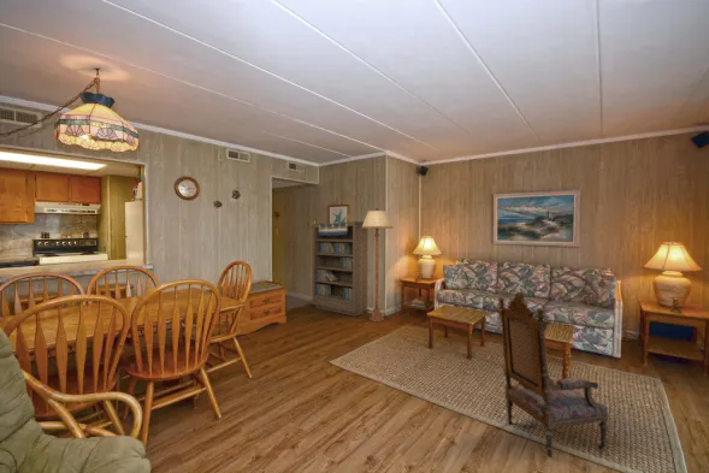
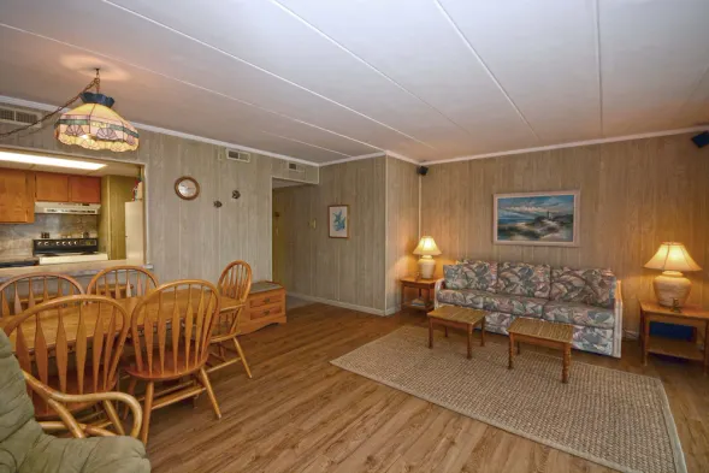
- floor lamp [361,207,394,323]
- armchair [495,290,610,459]
- bookcase [311,220,370,318]
